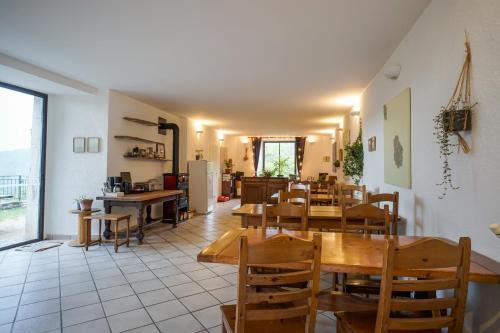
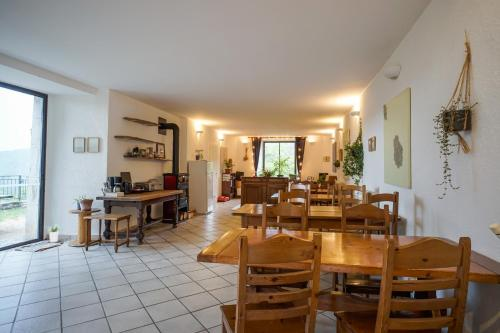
+ potted plant [42,223,63,243]
